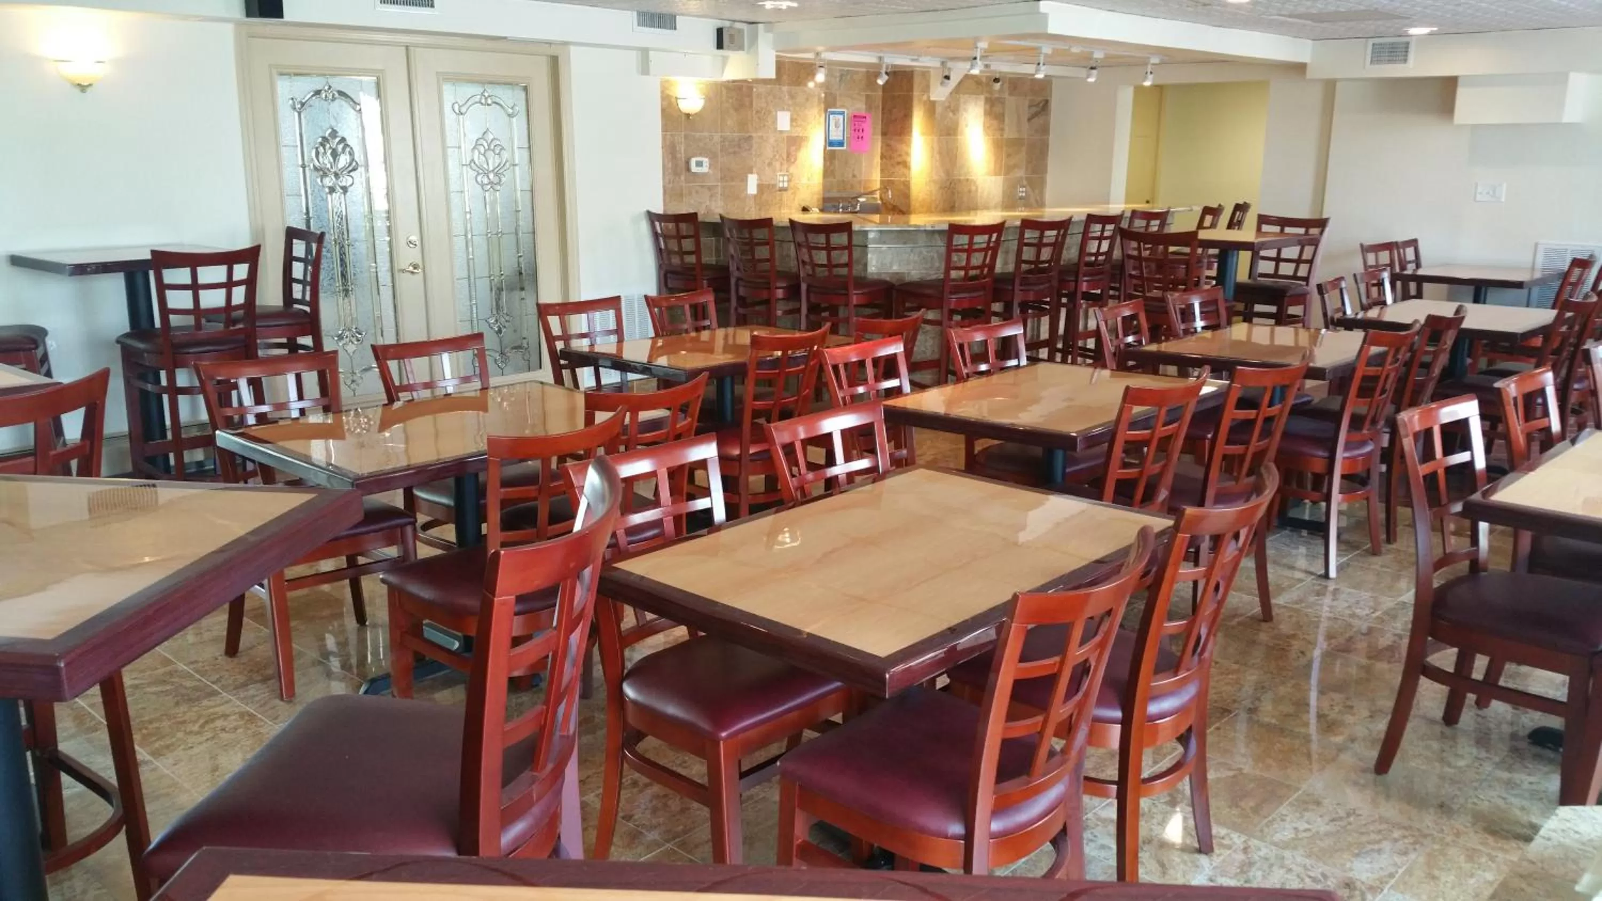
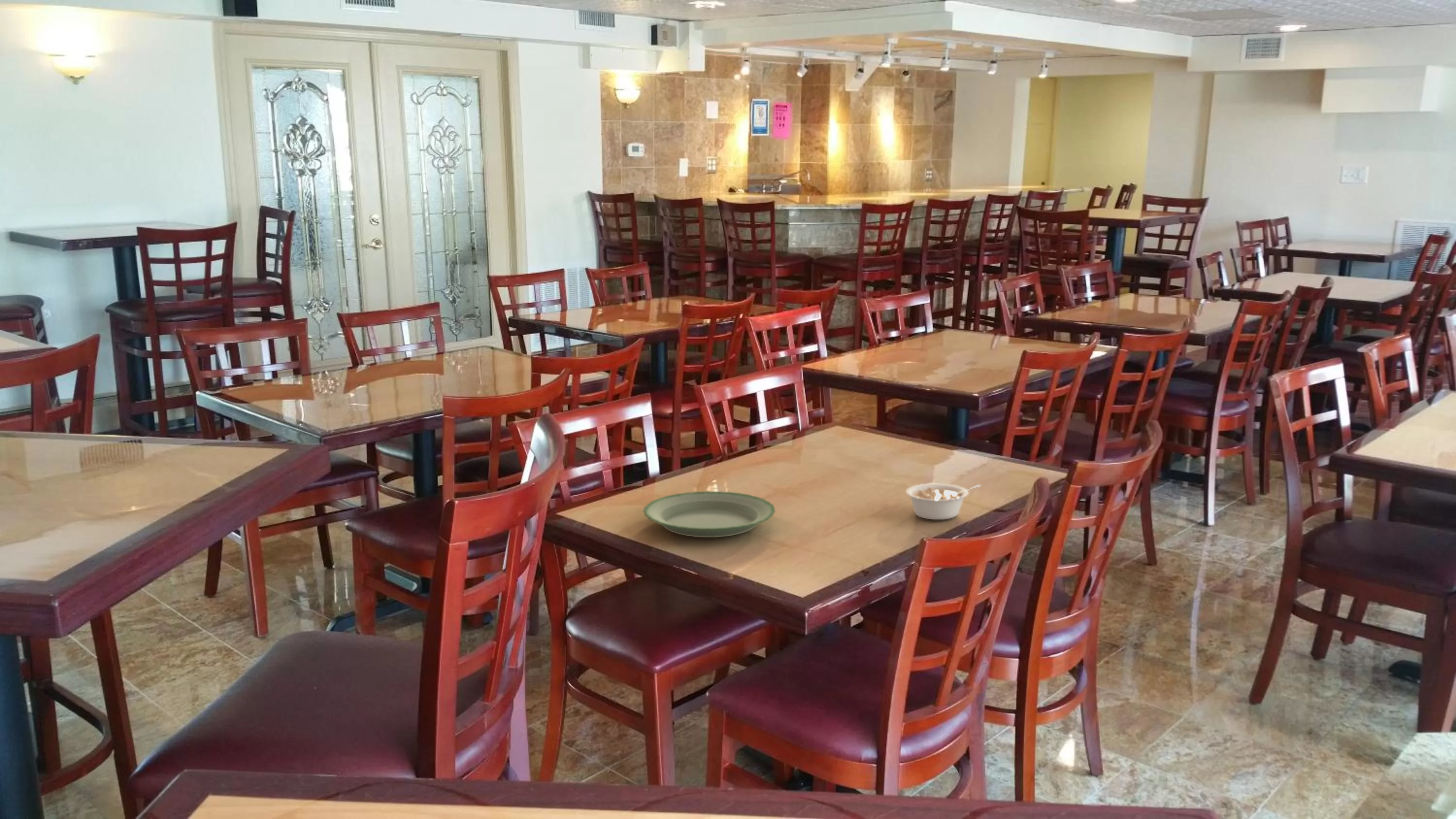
+ plate [643,491,776,538]
+ legume [906,483,981,520]
